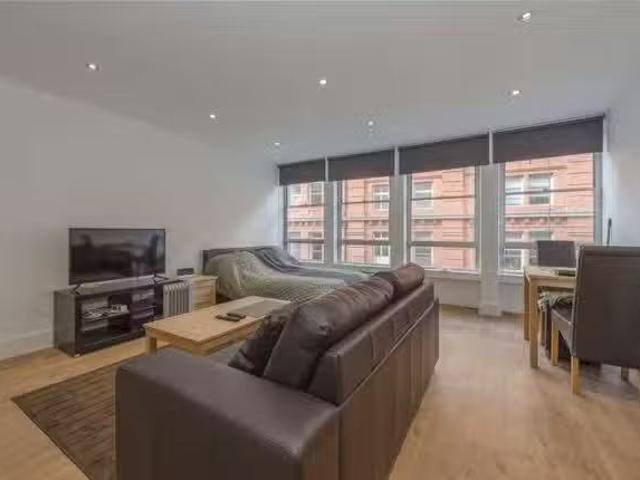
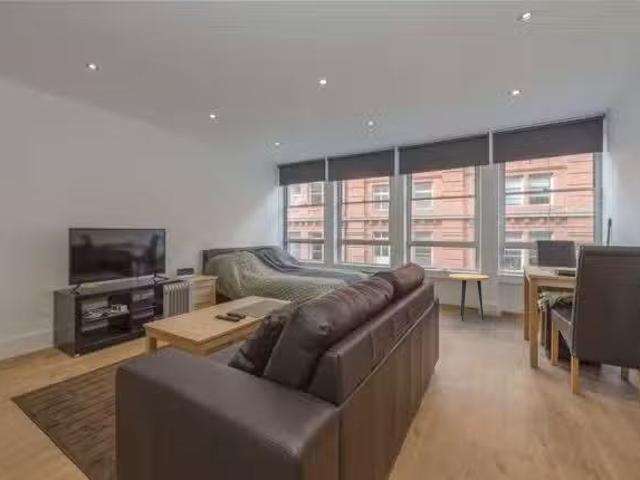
+ side table [448,273,490,321]
